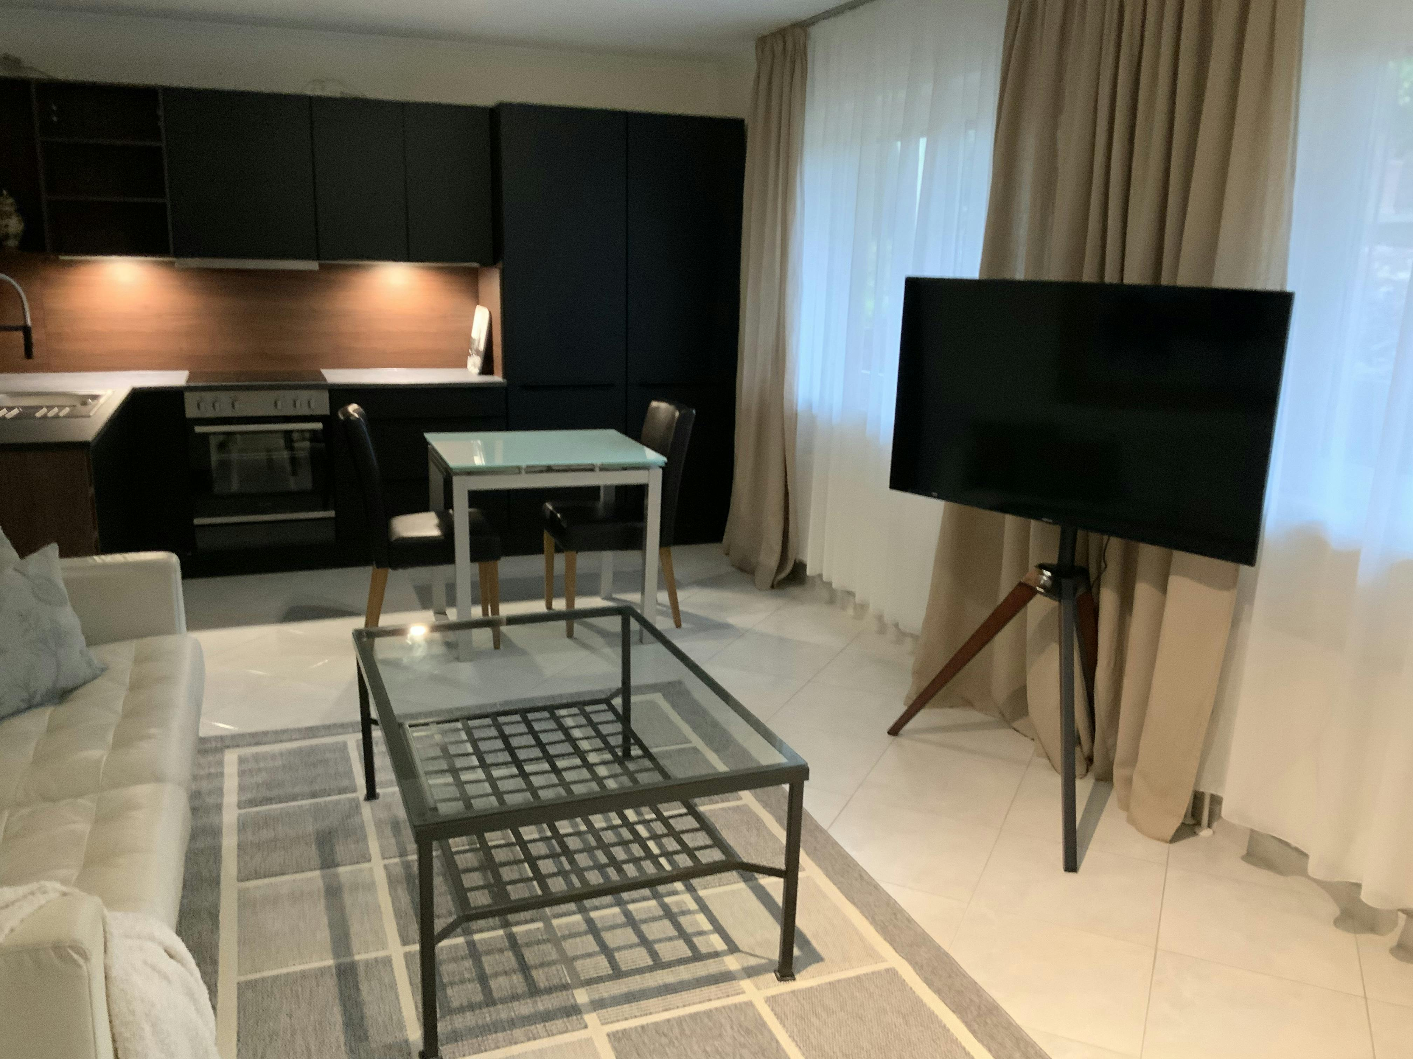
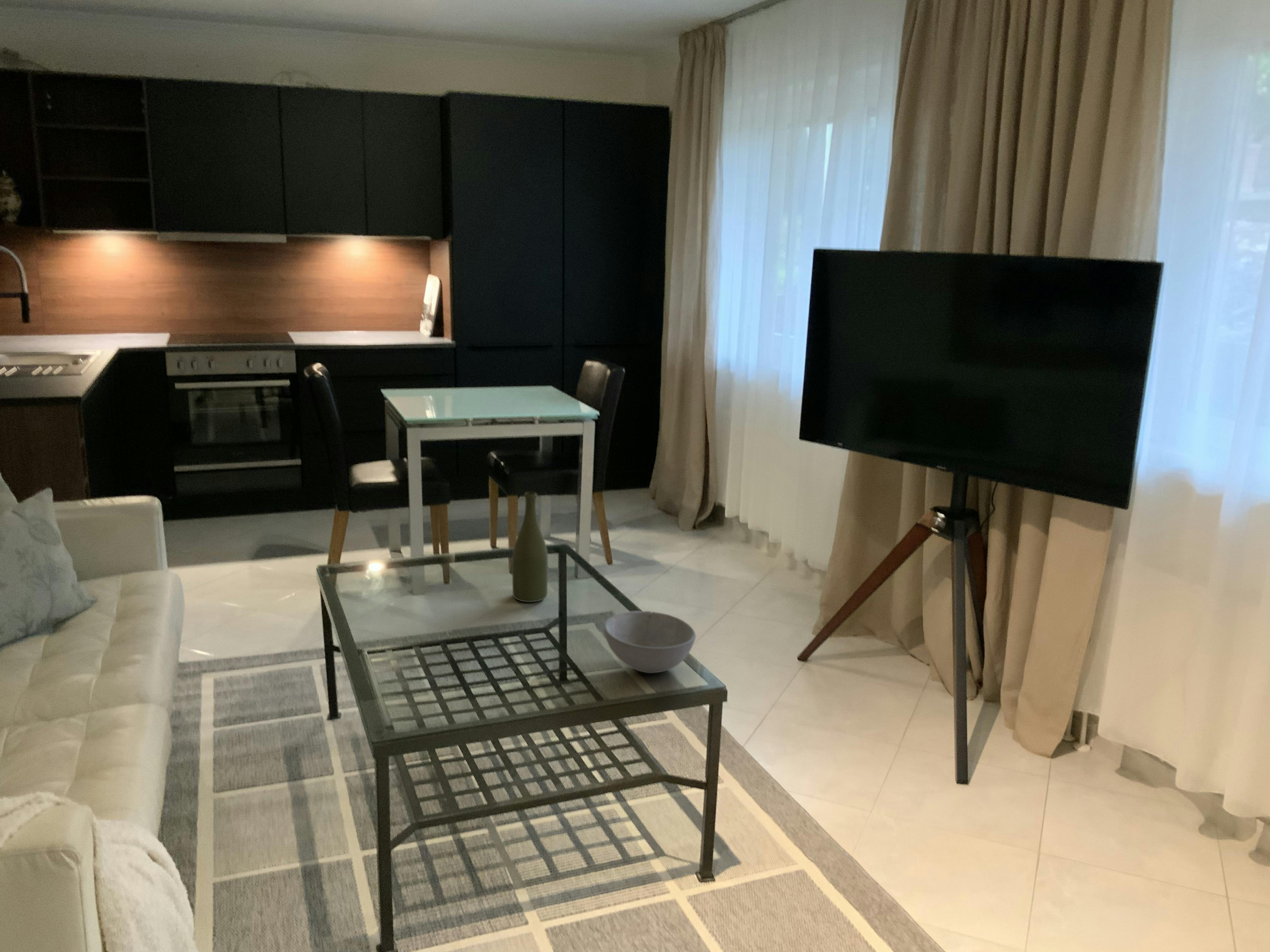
+ bottle [512,491,548,602]
+ bowl [604,611,696,673]
